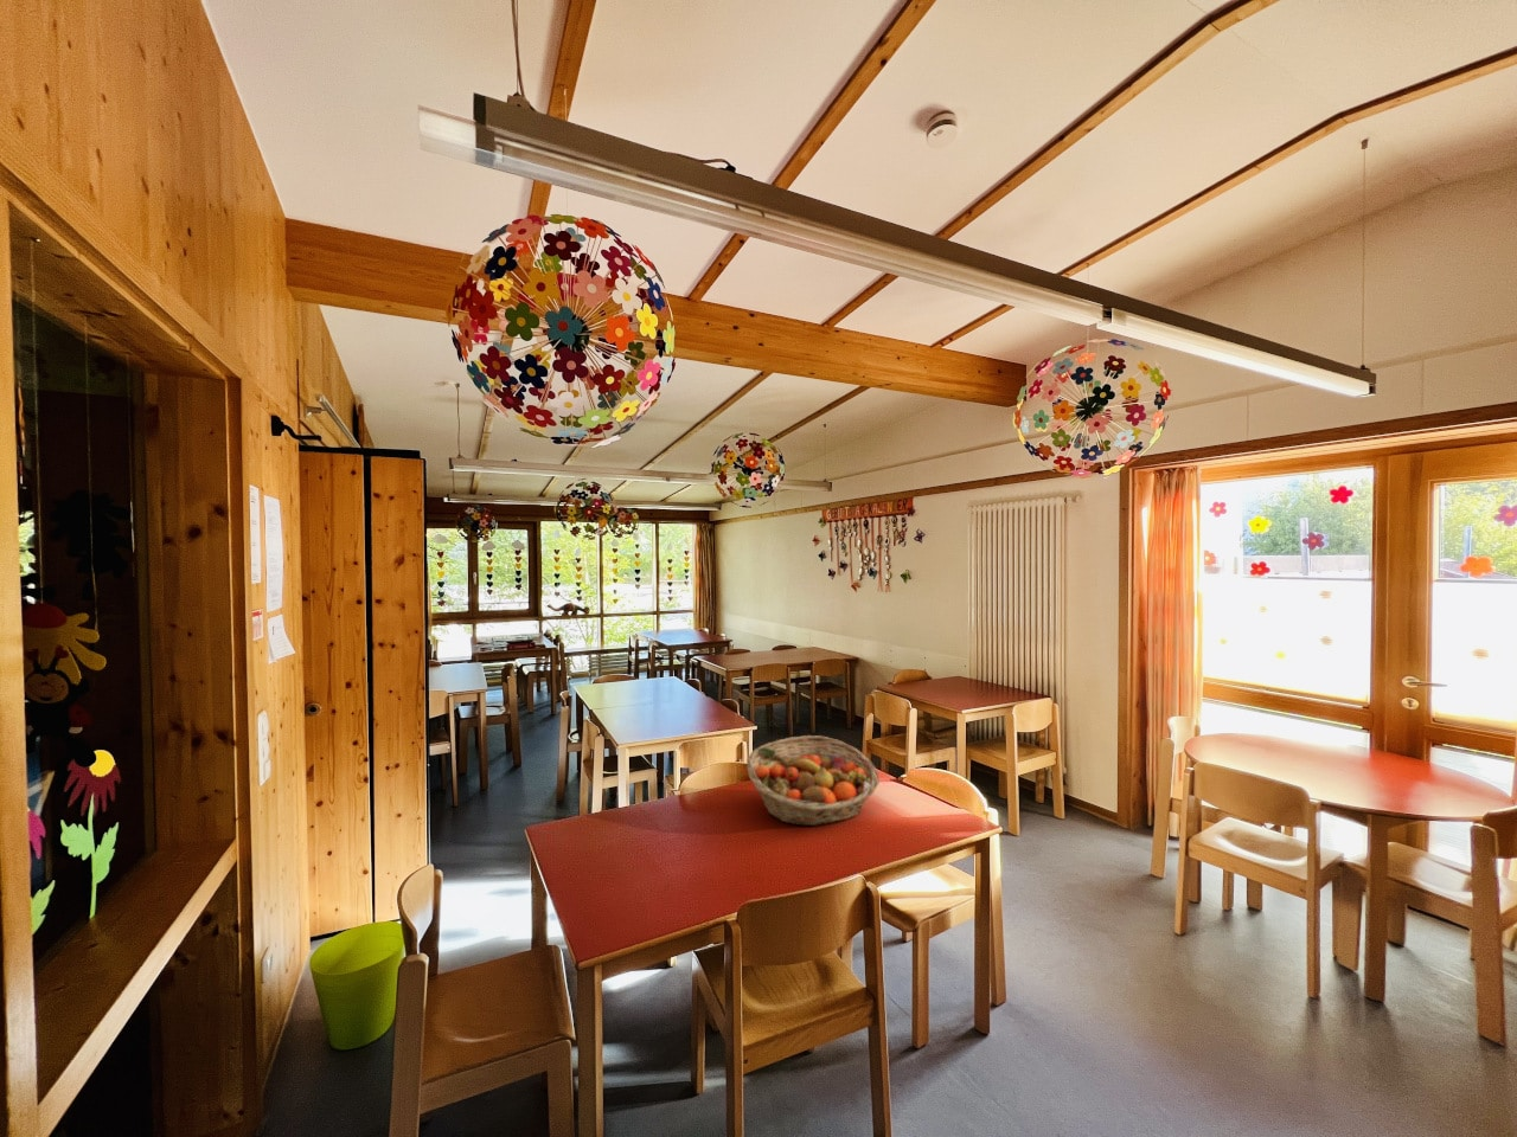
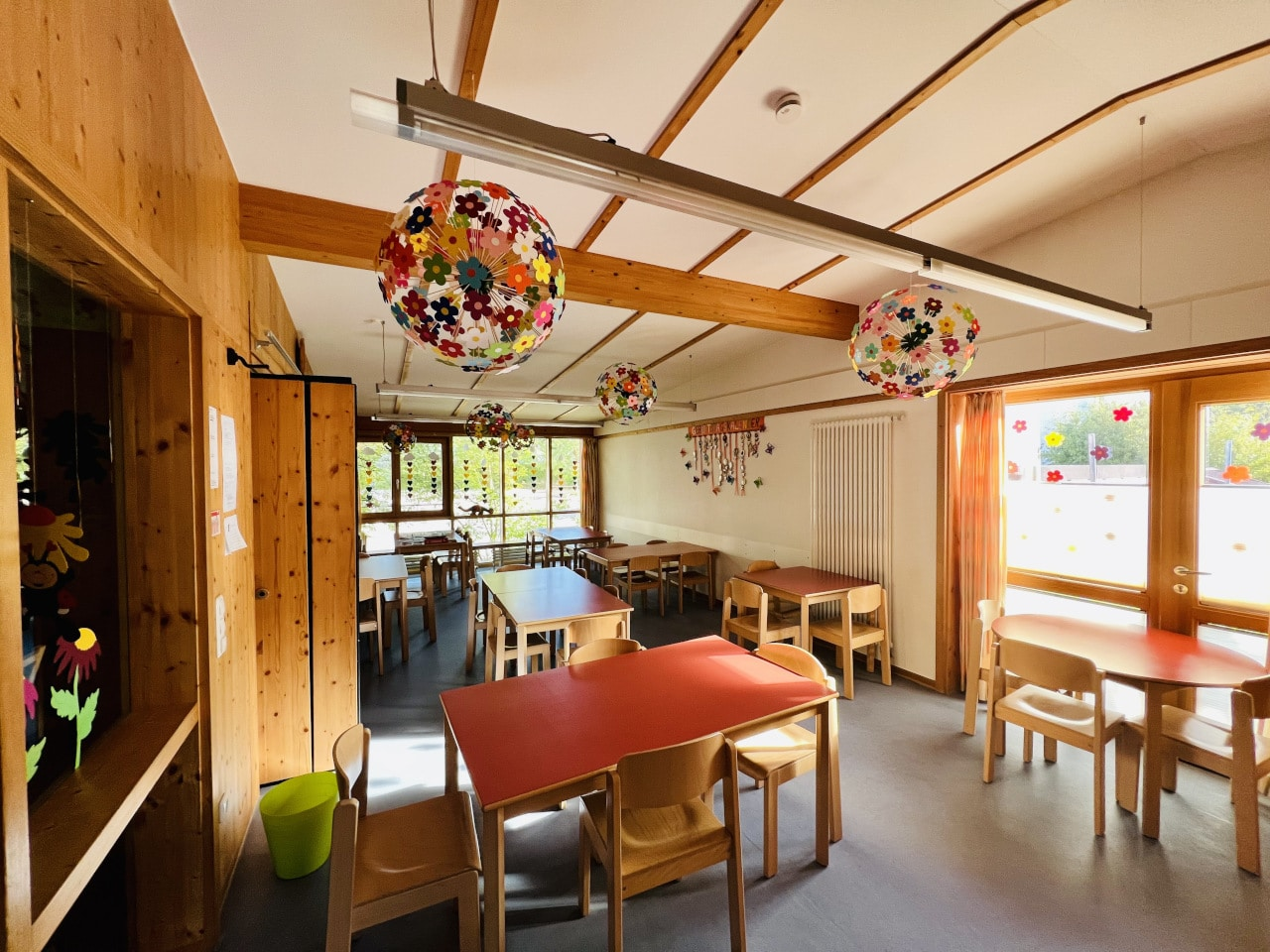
- fruit basket [745,735,880,826]
